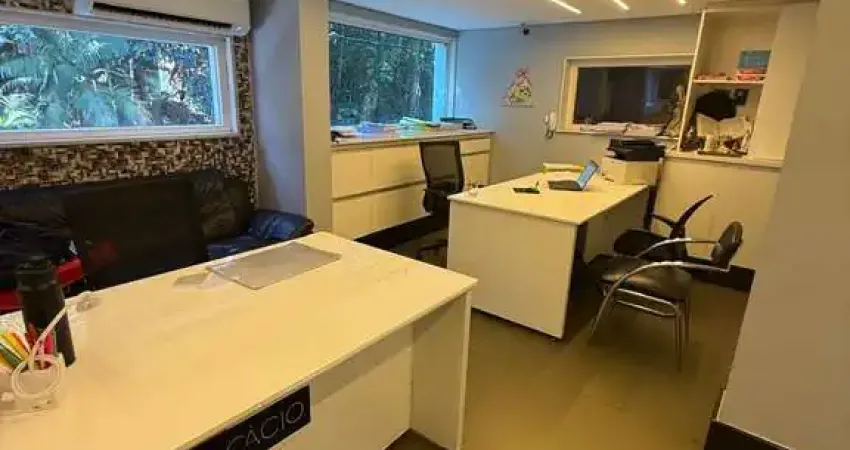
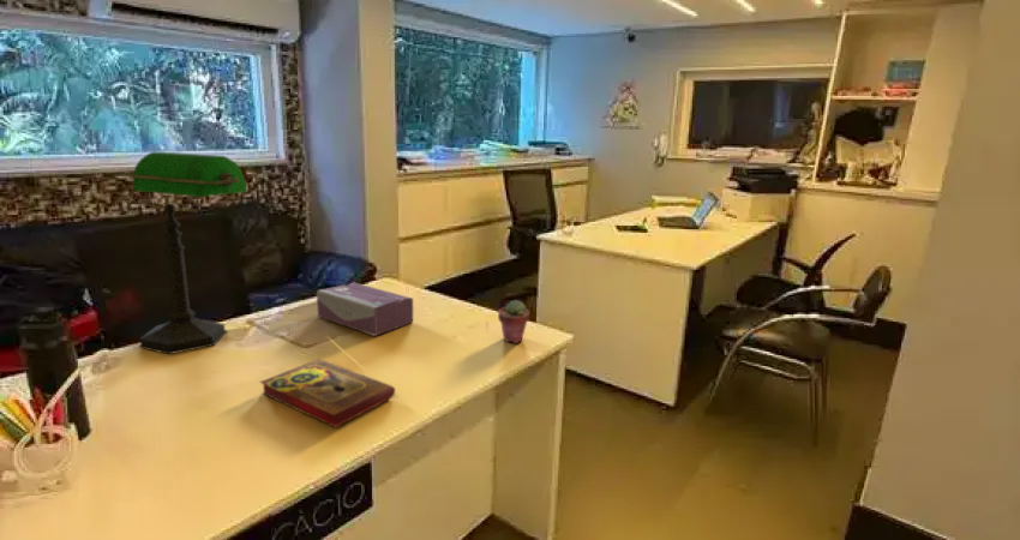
+ tissue box [316,282,414,337]
+ desk lamp [113,151,248,355]
+ book [258,358,396,428]
+ potted succulent [497,299,530,344]
